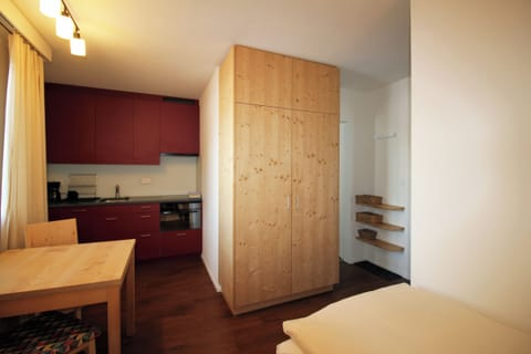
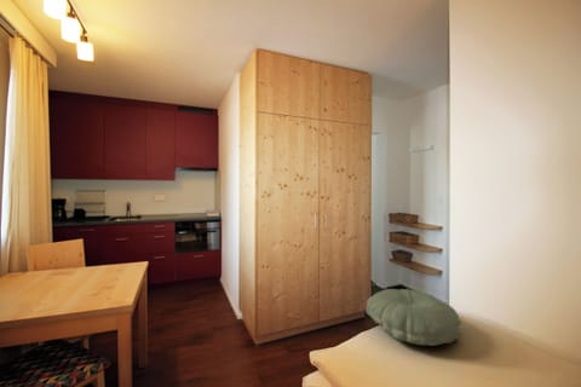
+ pillow [366,288,462,347]
